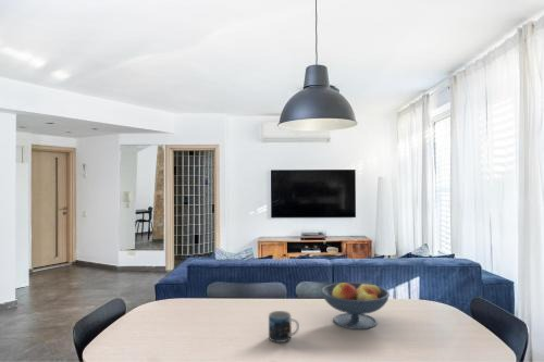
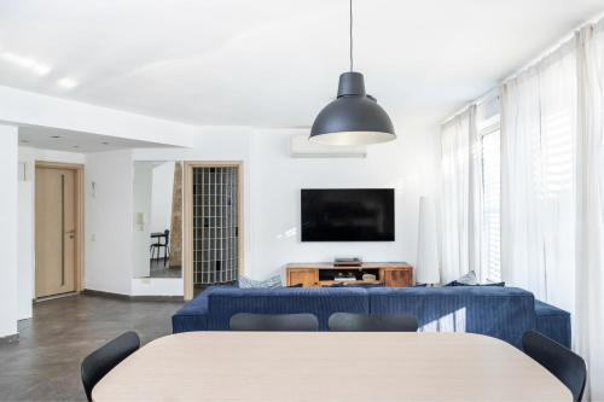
- fruit bowl [320,282,391,330]
- mug [268,310,300,344]
